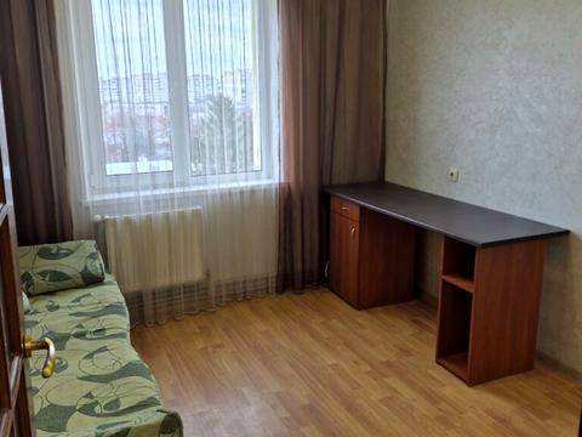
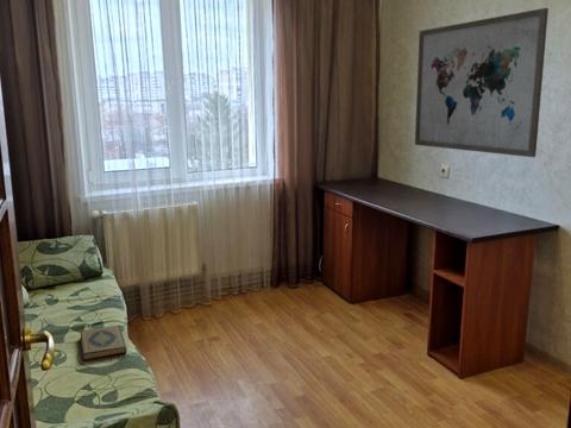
+ wall art [414,7,550,158]
+ hardback book [79,325,127,361]
